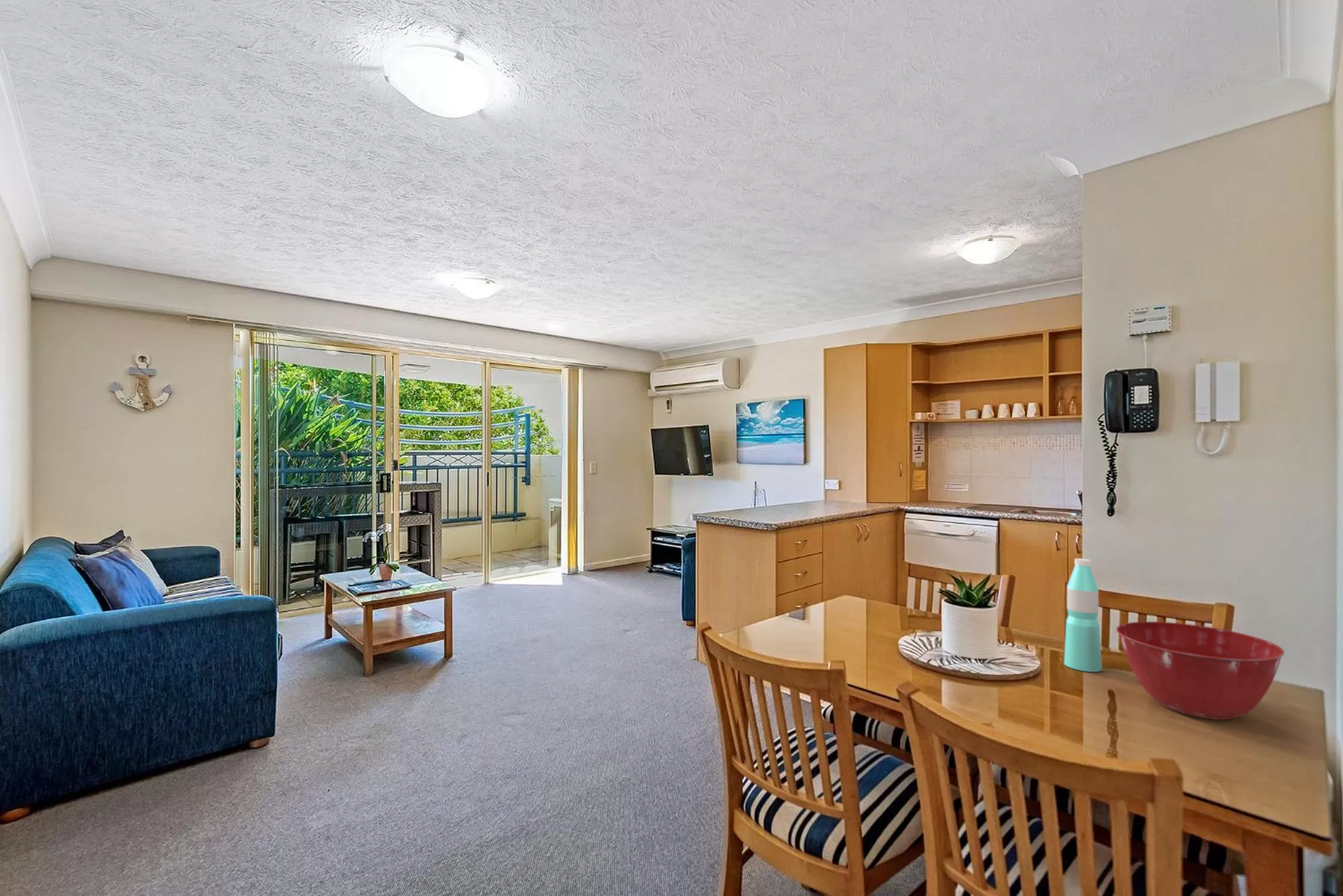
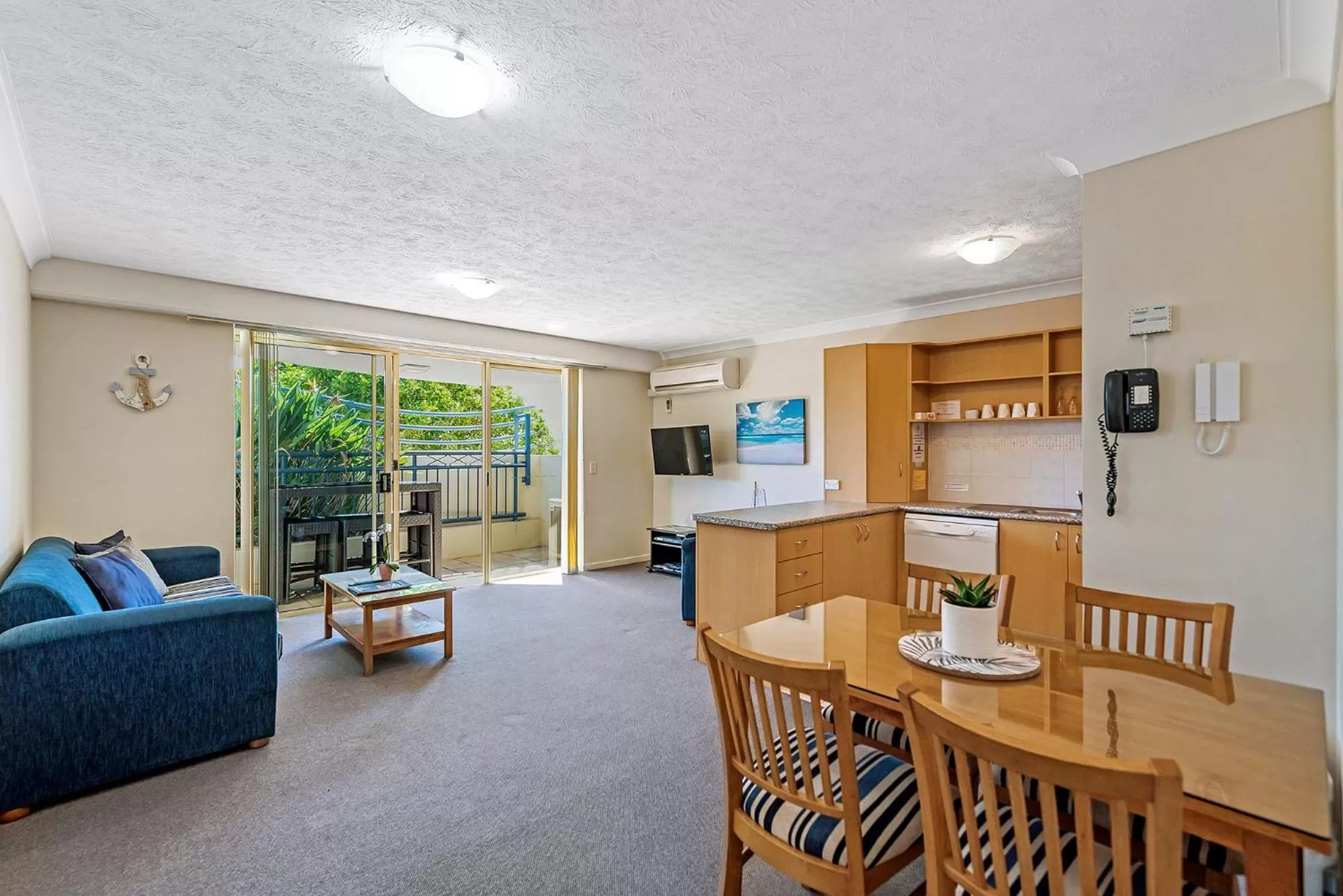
- water bottle [1064,558,1103,673]
- mixing bowl [1115,621,1285,720]
